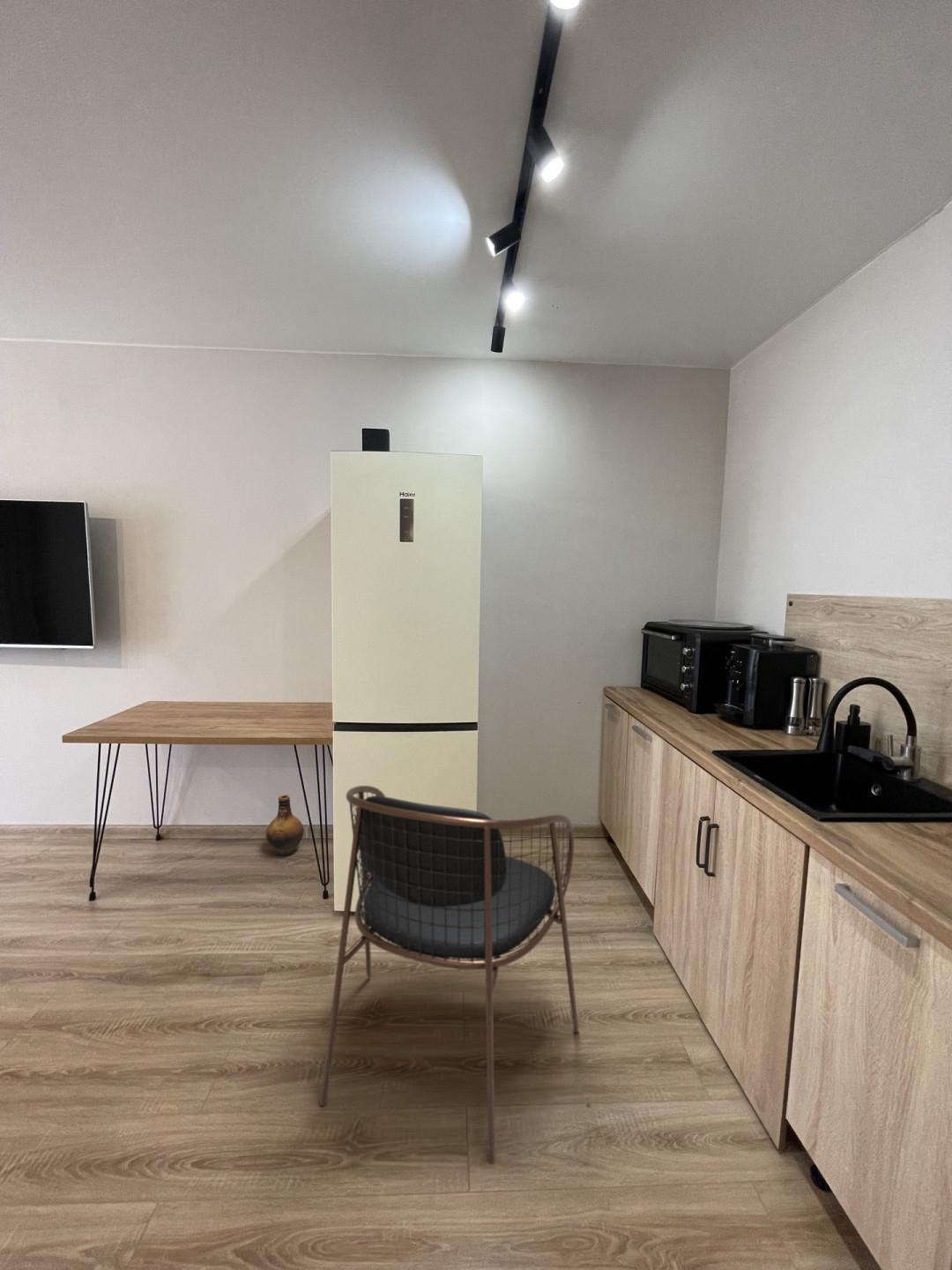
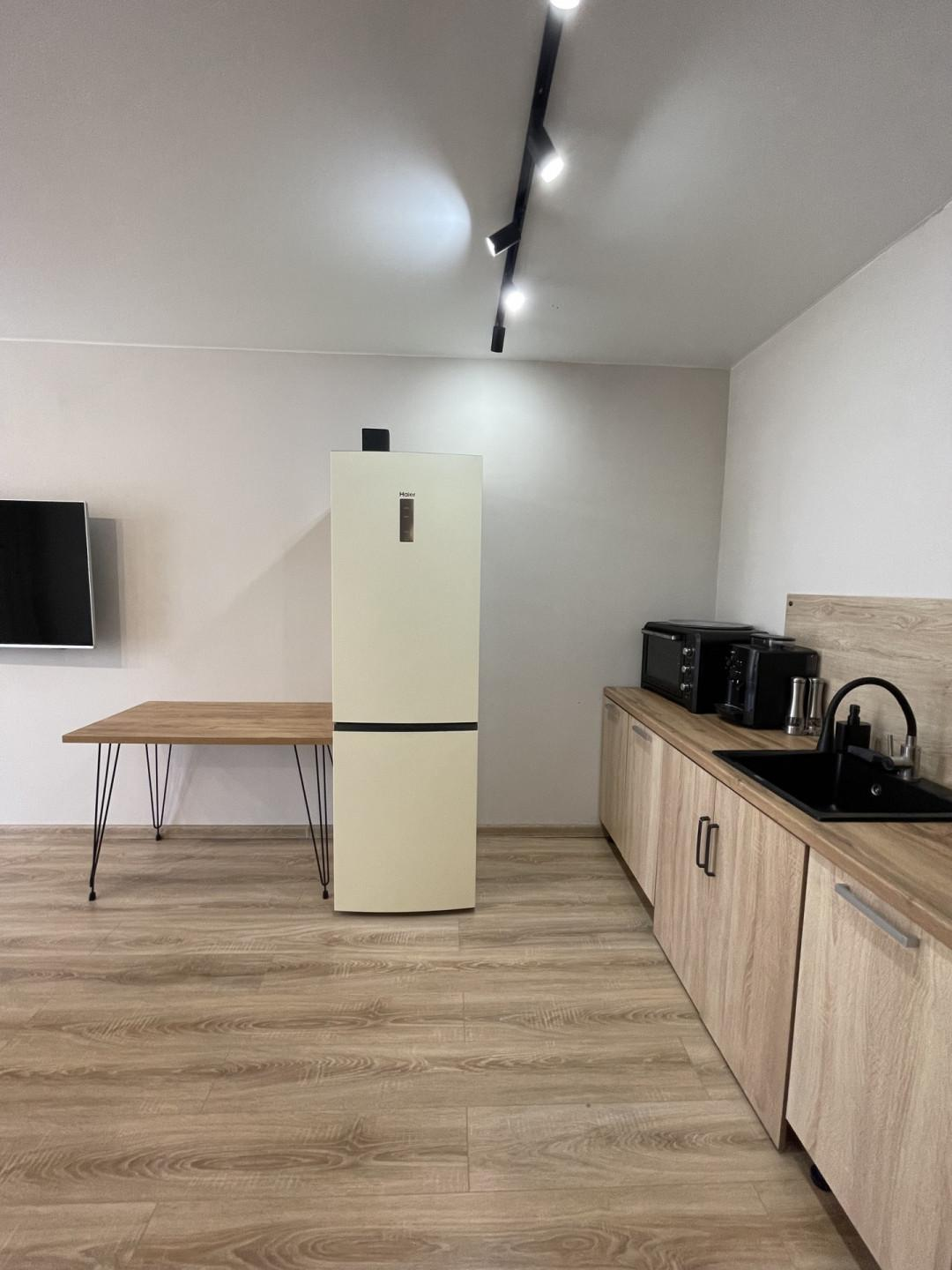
- ceramic jug [265,794,305,857]
- dining chair [319,785,580,1165]
